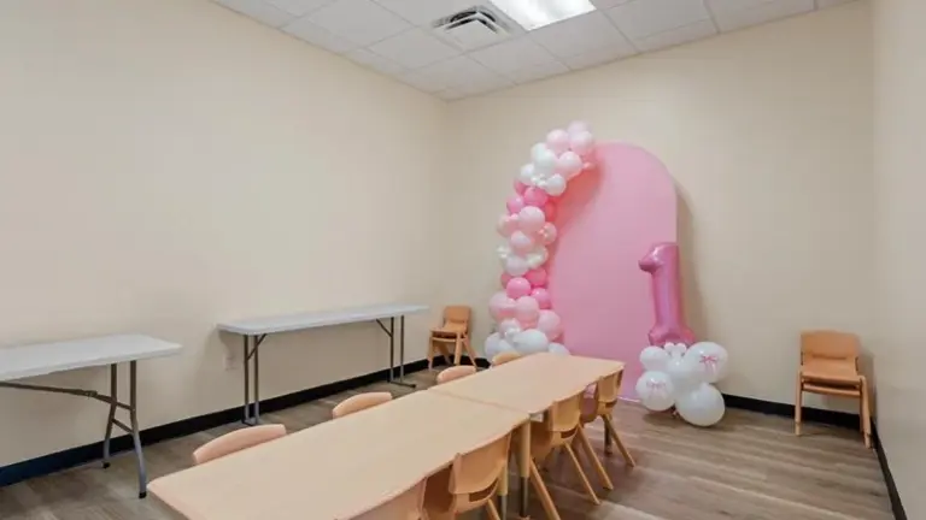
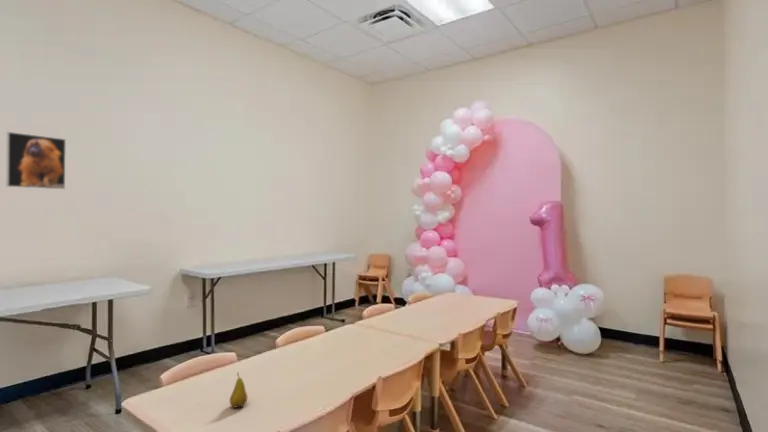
+ fruit [229,371,248,409]
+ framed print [5,131,67,190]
